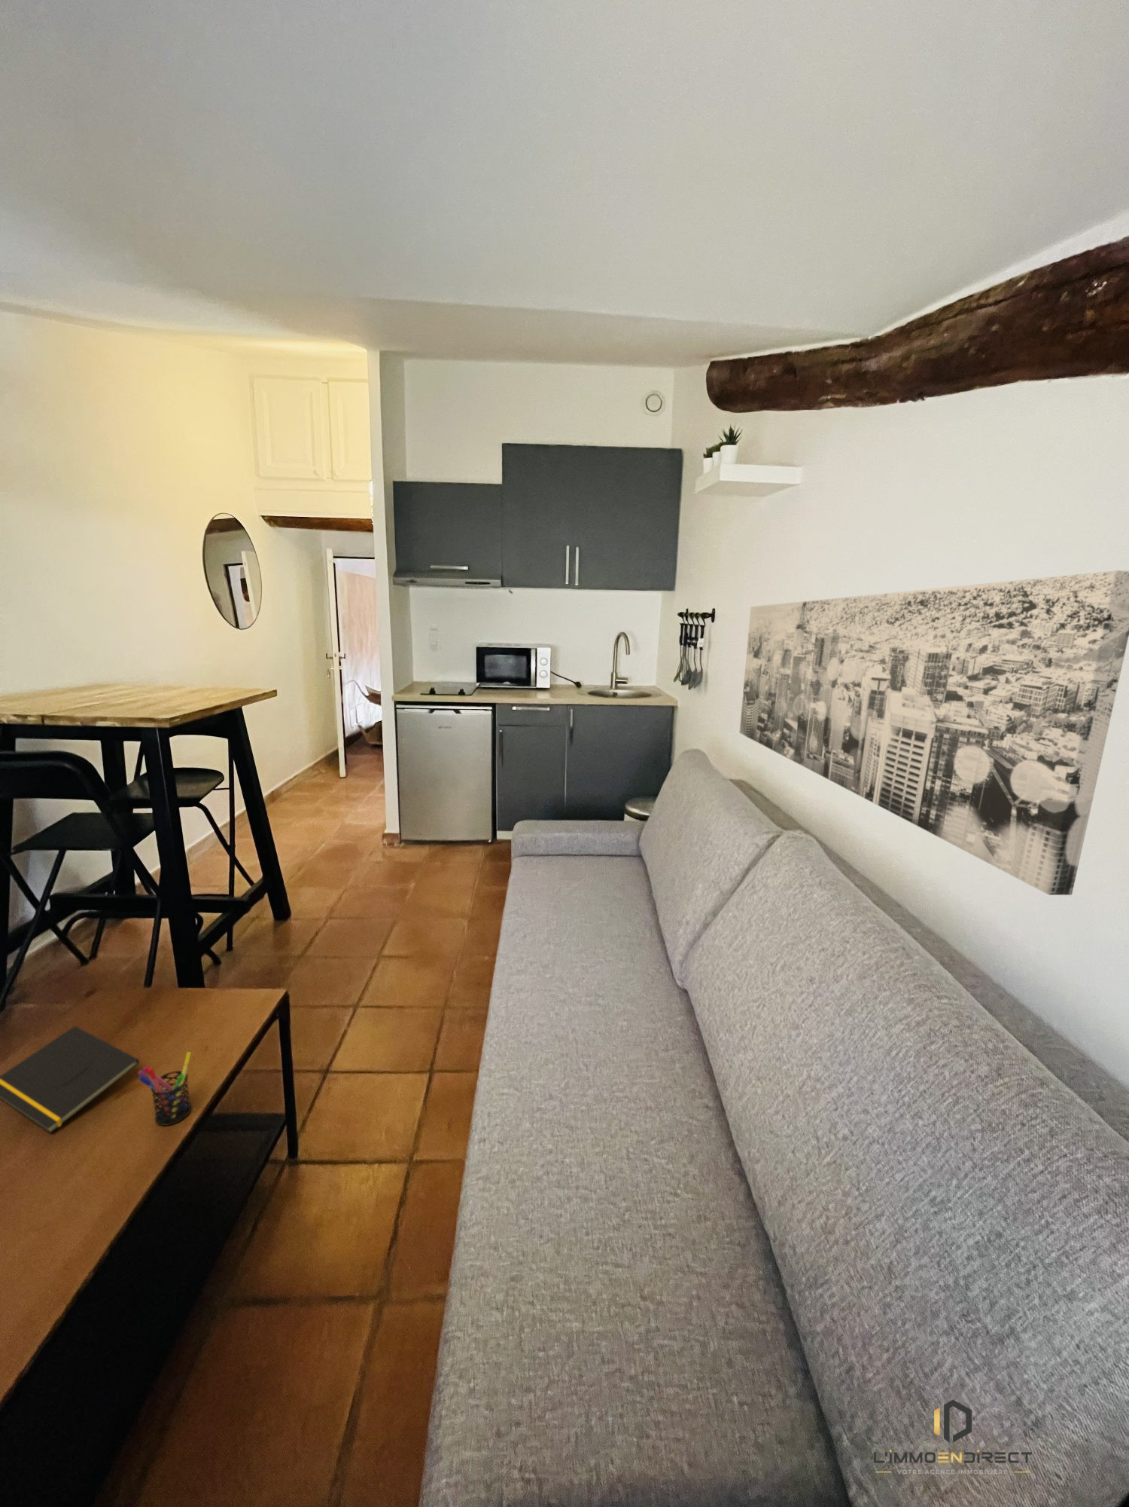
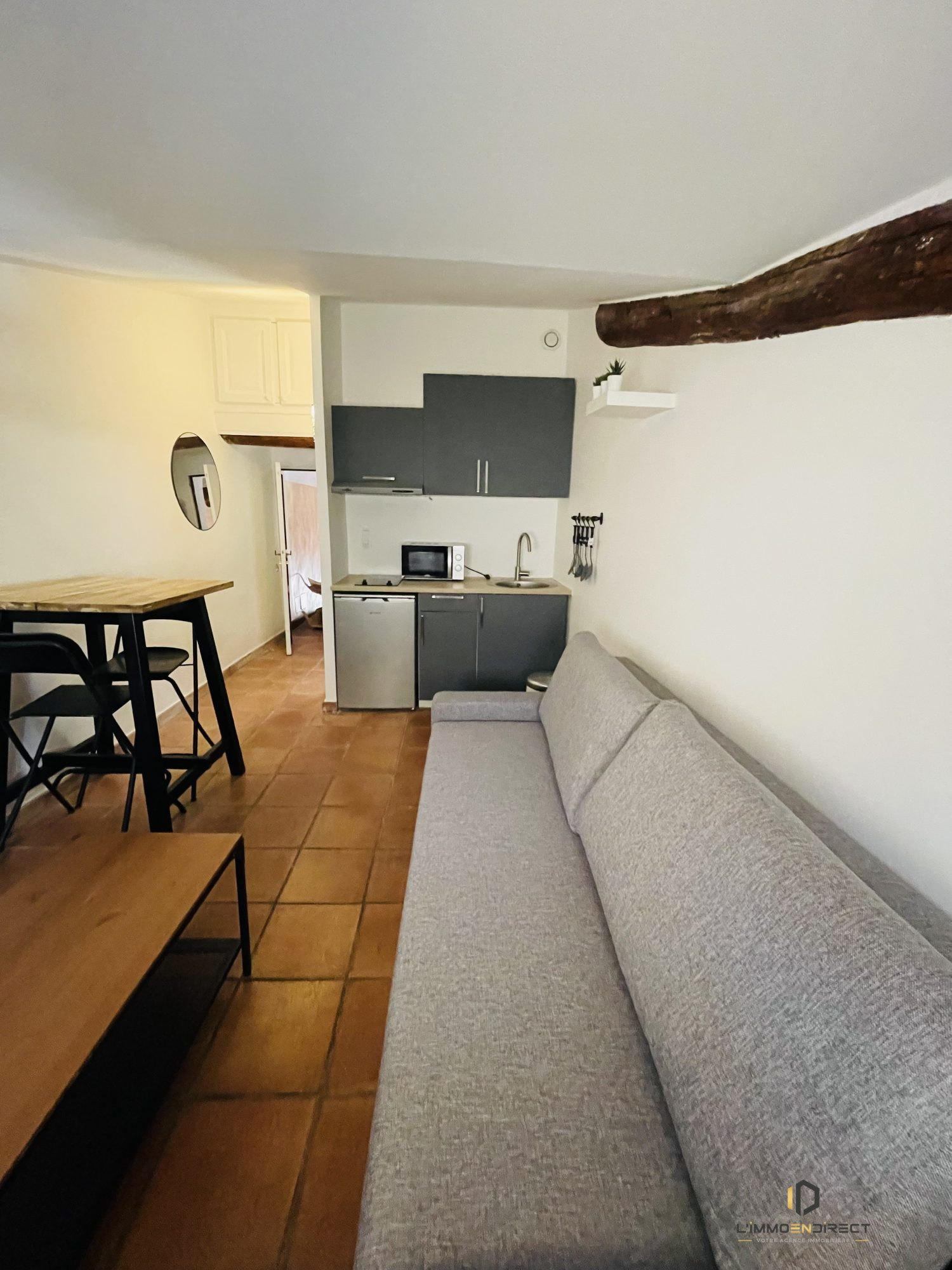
- pen holder [138,1051,192,1126]
- wall art [739,570,1129,896]
- notepad [0,1025,140,1134]
